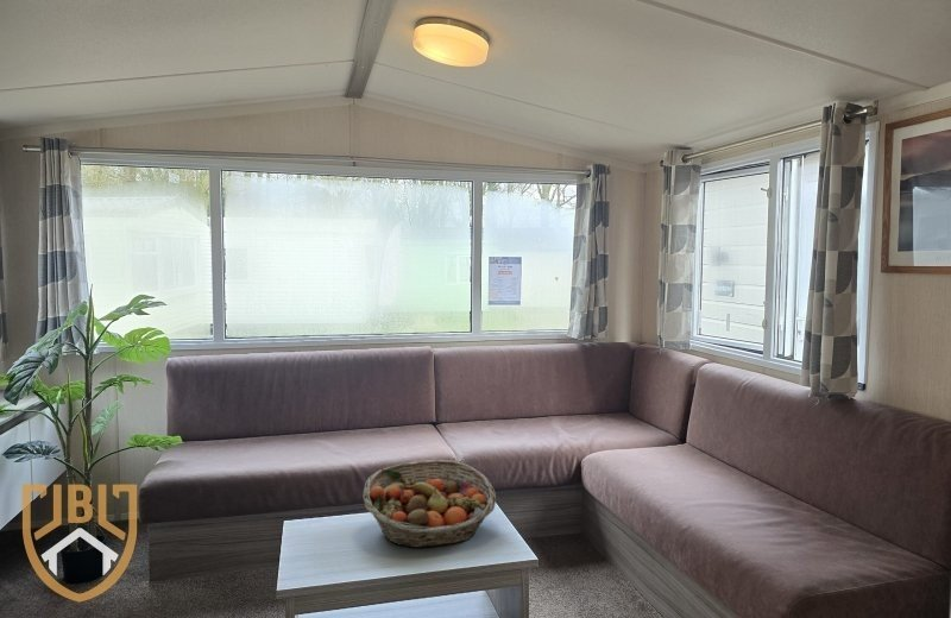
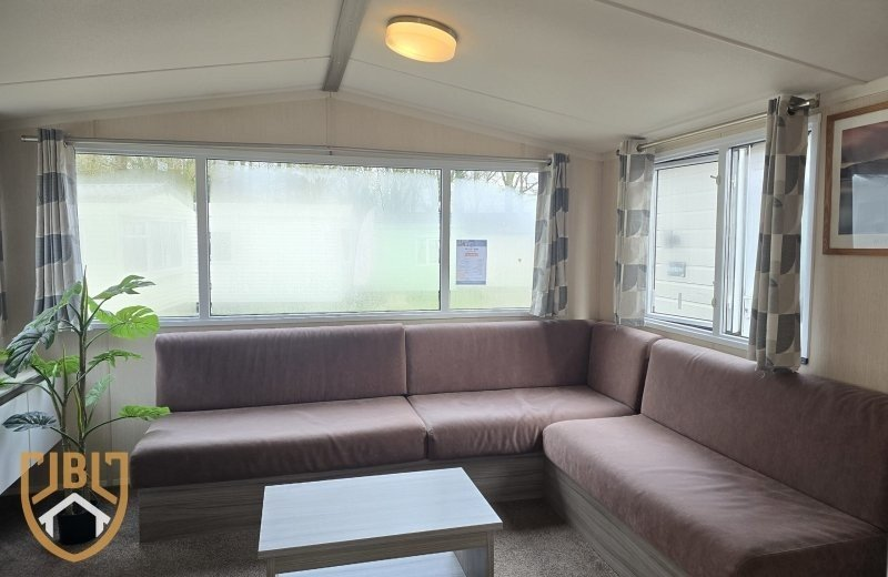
- fruit basket [361,459,497,549]
